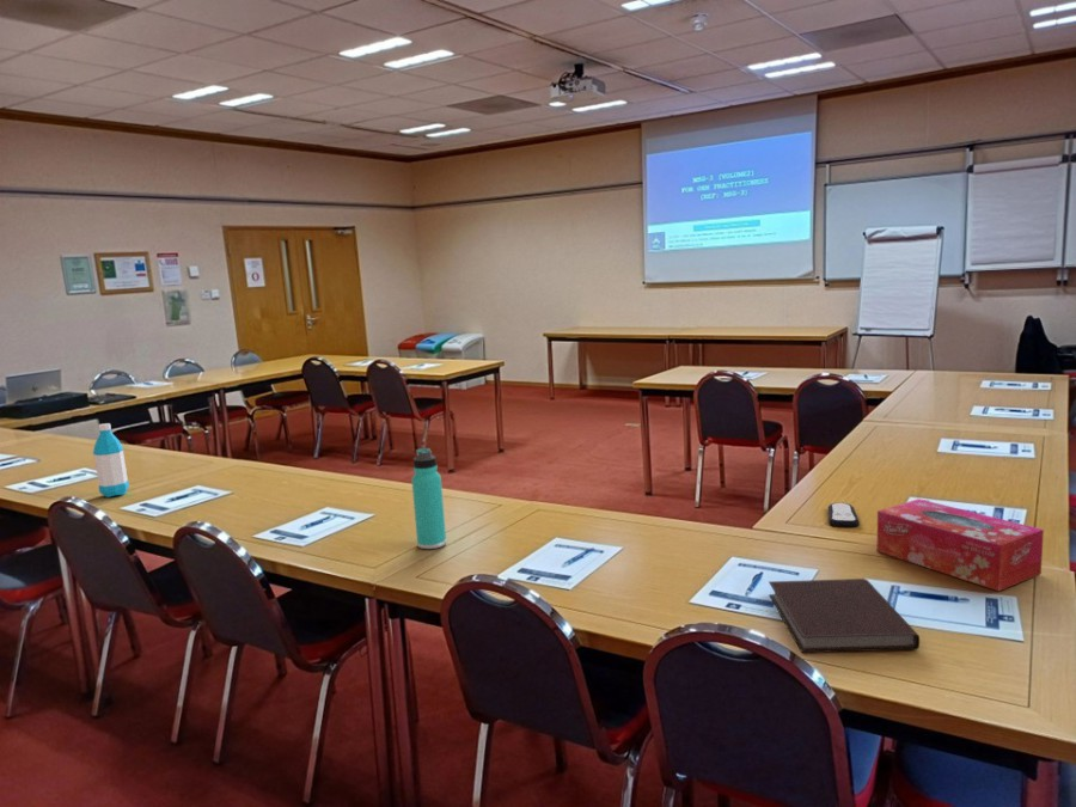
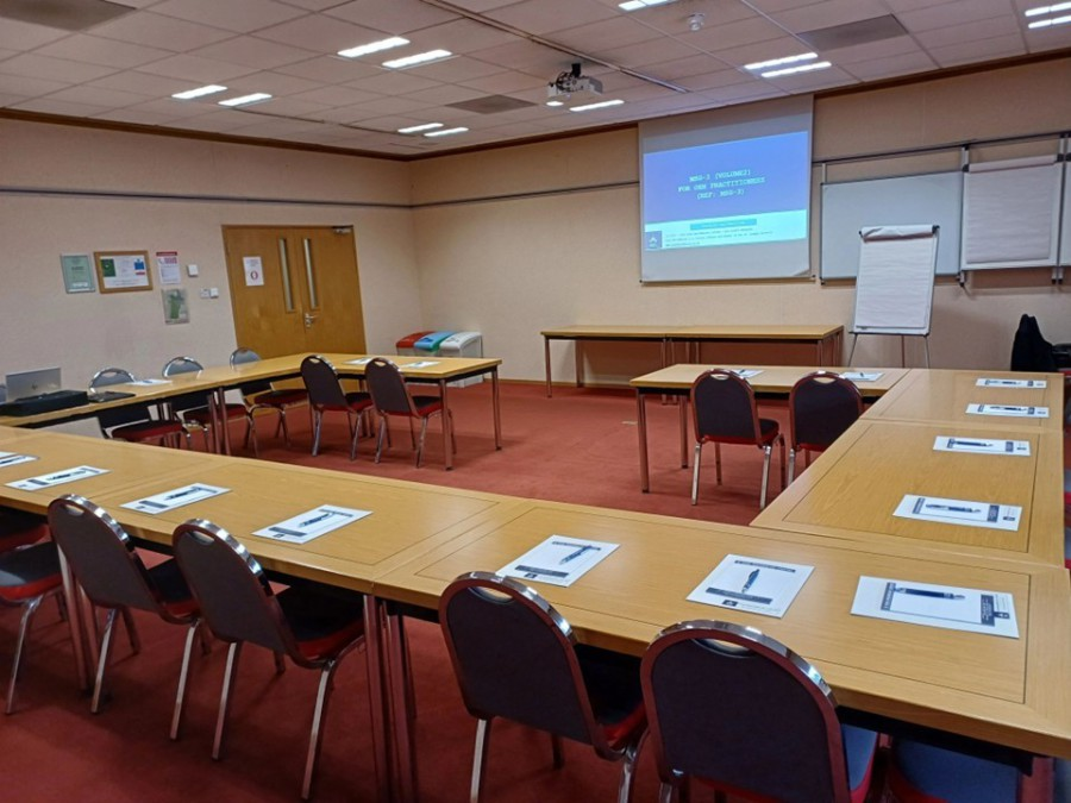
- tissue box [876,497,1045,593]
- remote control [827,502,861,528]
- notebook [768,577,921,654]
- water bottle [92,422,130,499]
- thermos bottle [410,447,447,550]
